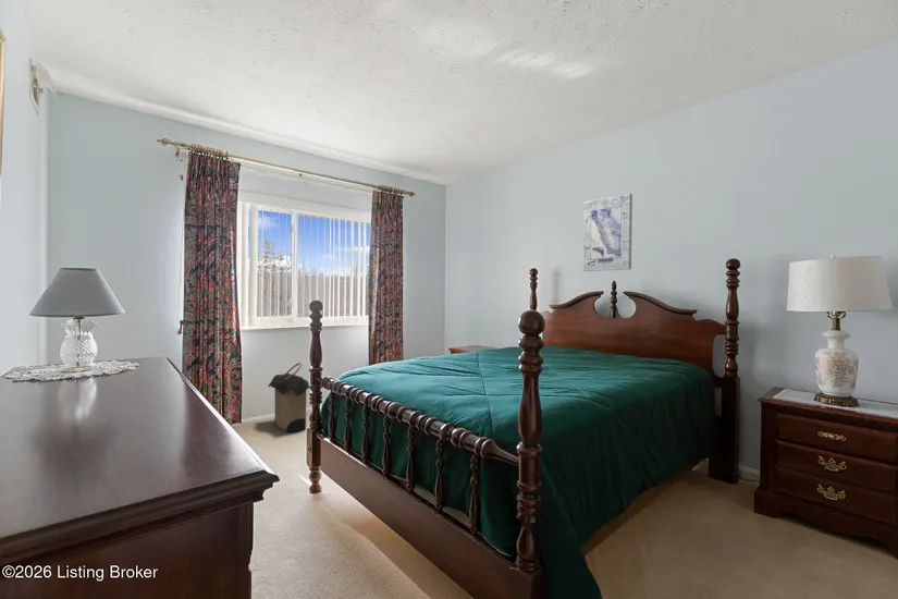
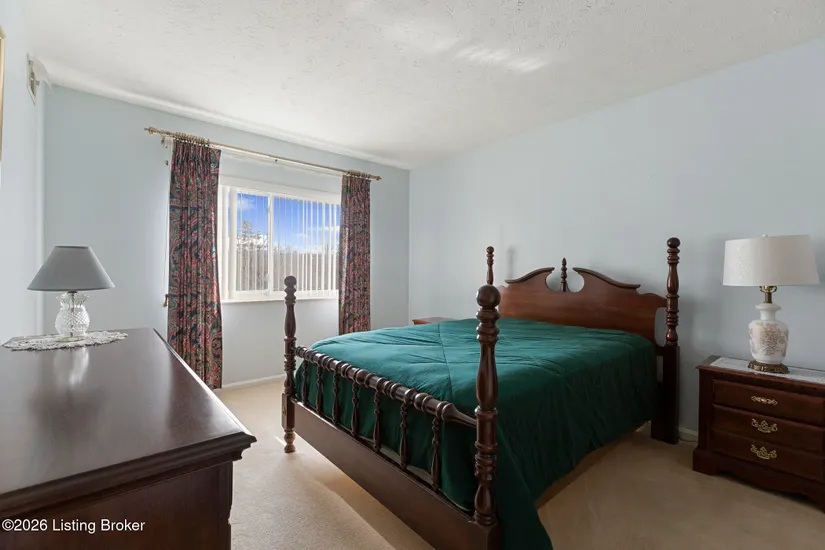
- wall art [582,193,633,272]
- laundry hamper [267,362,310,433]
